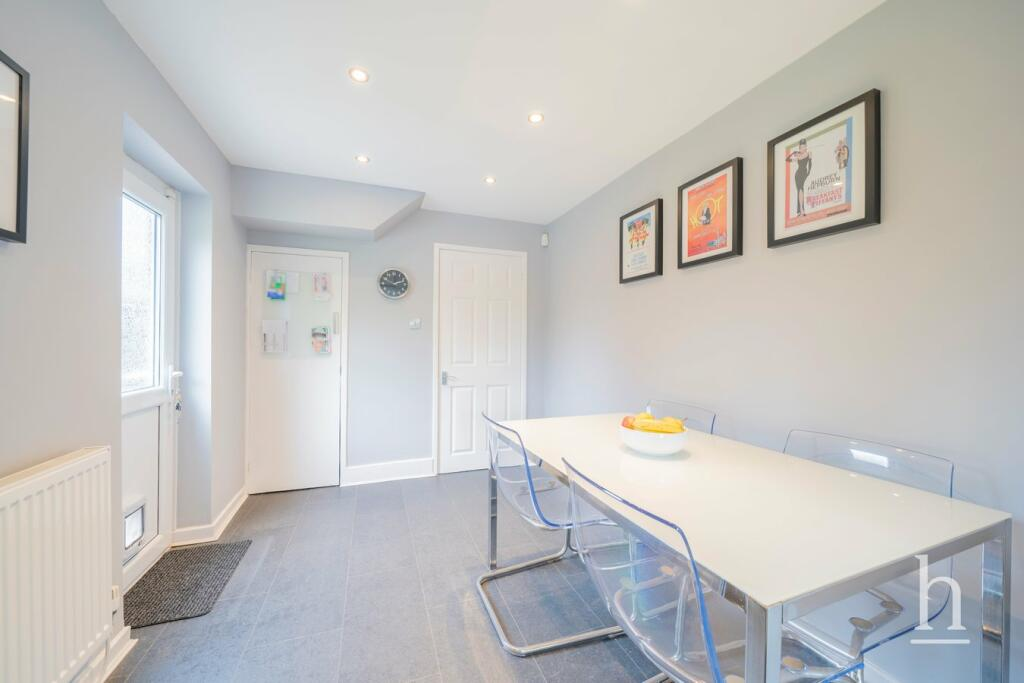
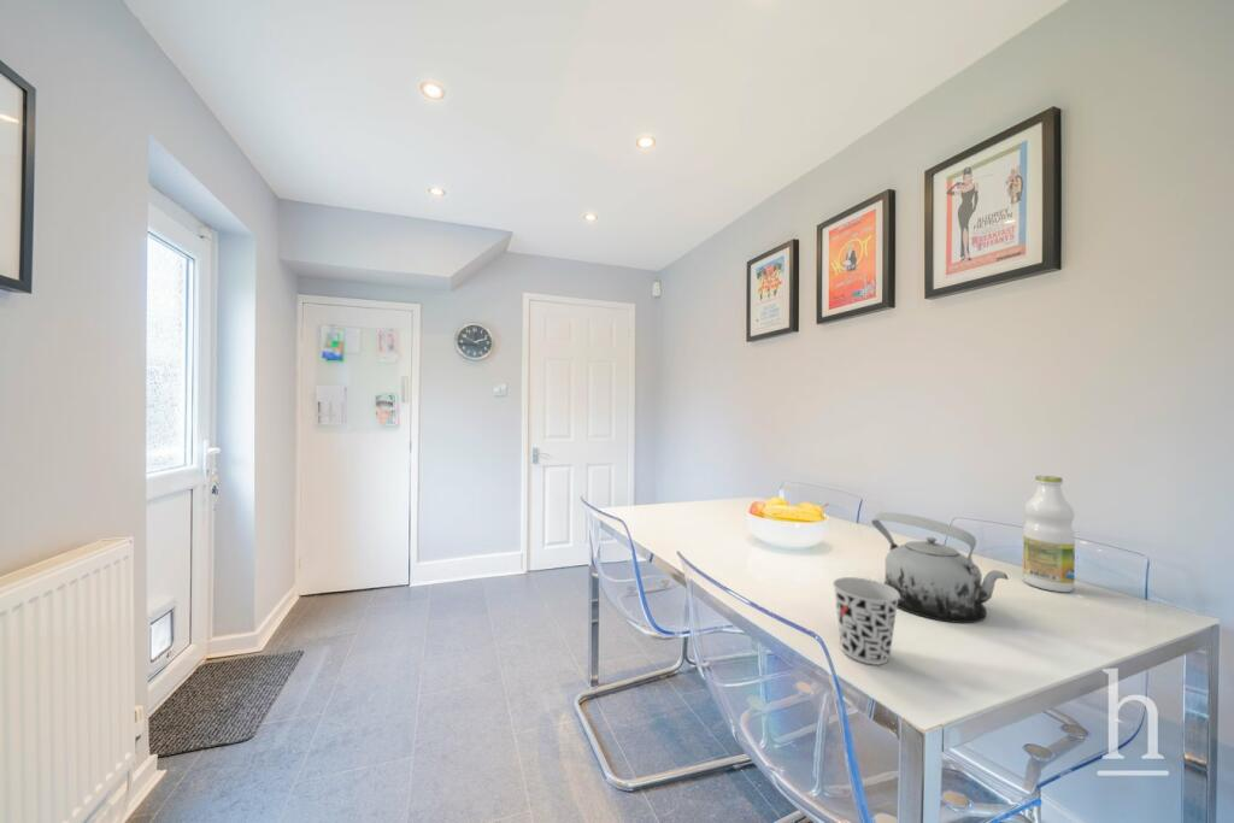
+ teapot [870,511,1010,624]
+ bottle [1022,475,1076,593]
+ cup [832,576,900,666]
